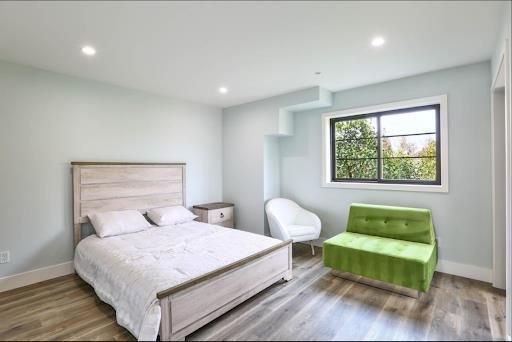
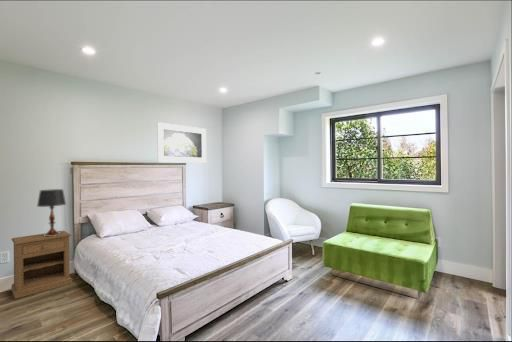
+ table lamp [36,188,67,236]
+ nightstand [11,230,73,300]
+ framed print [156,121,207,164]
